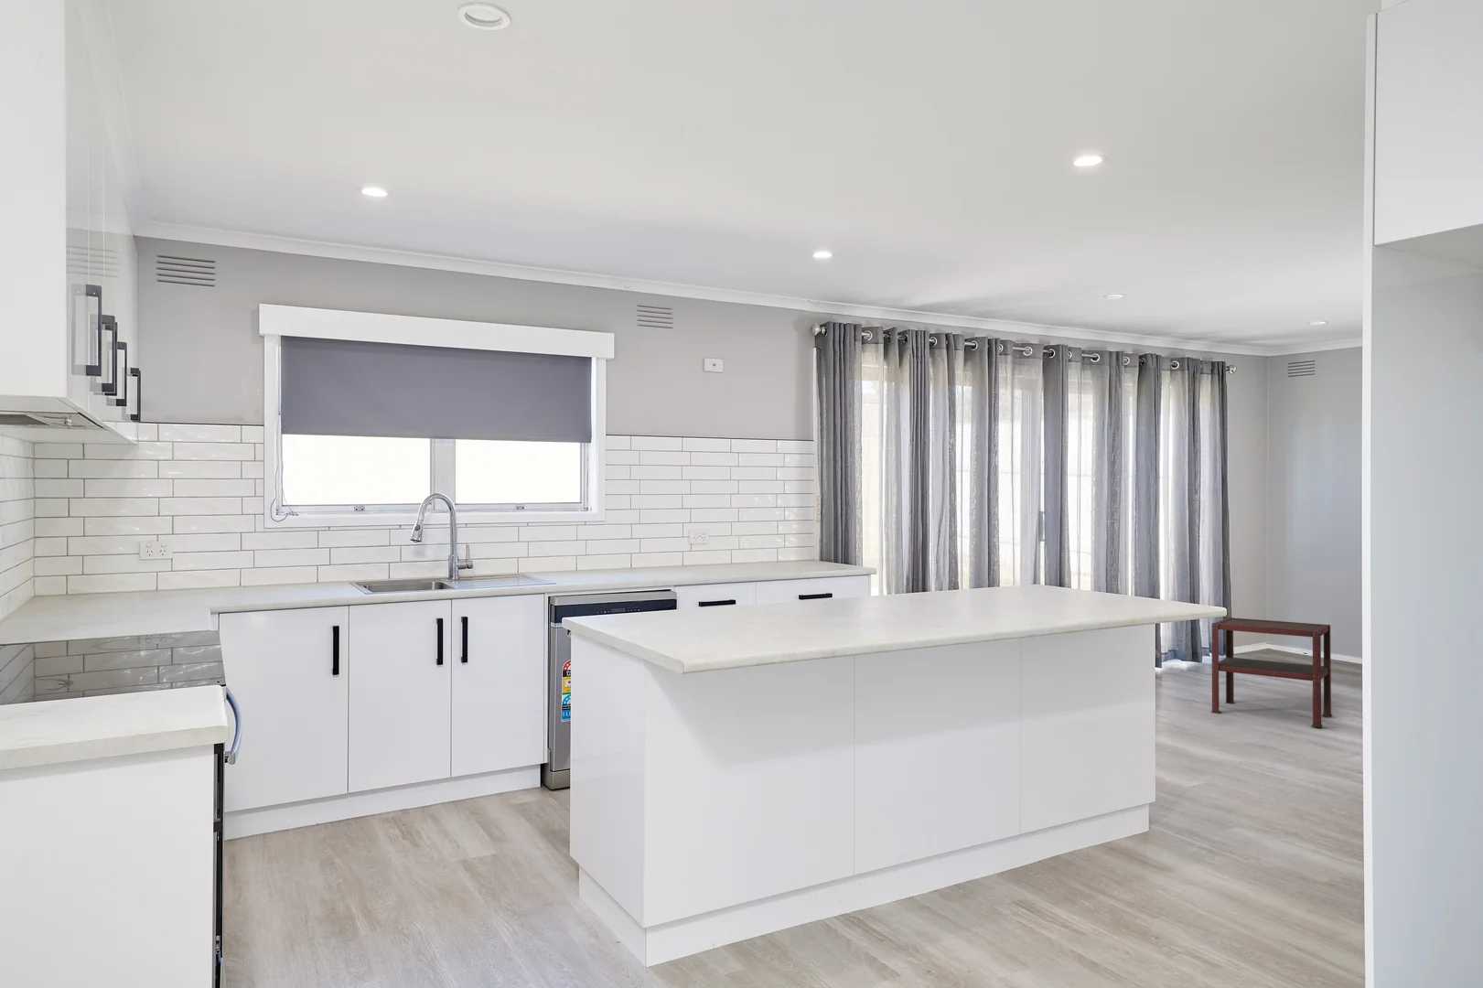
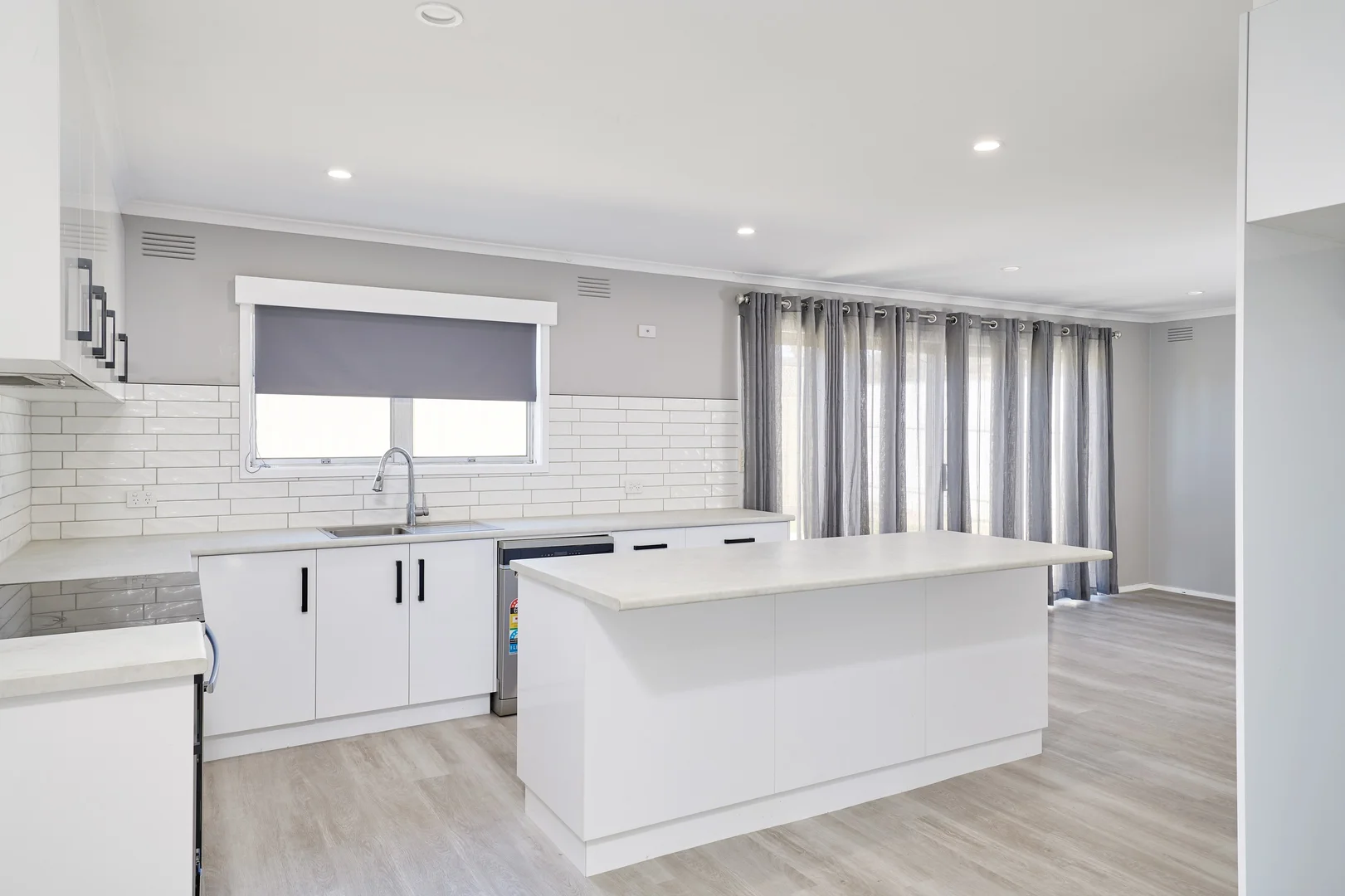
- side table [1210,616,1333,728]
